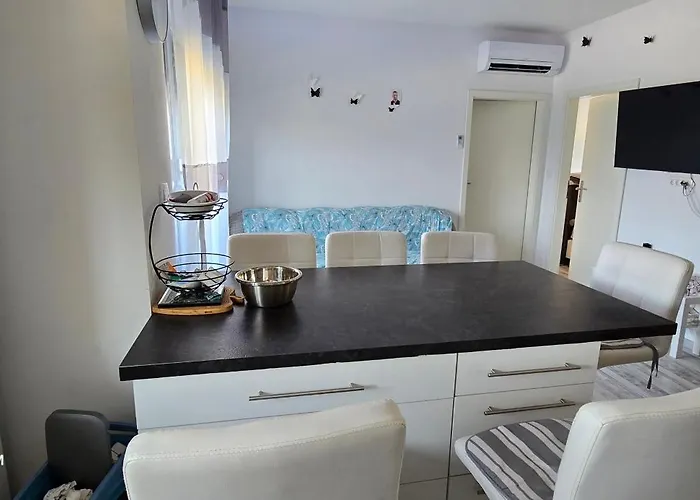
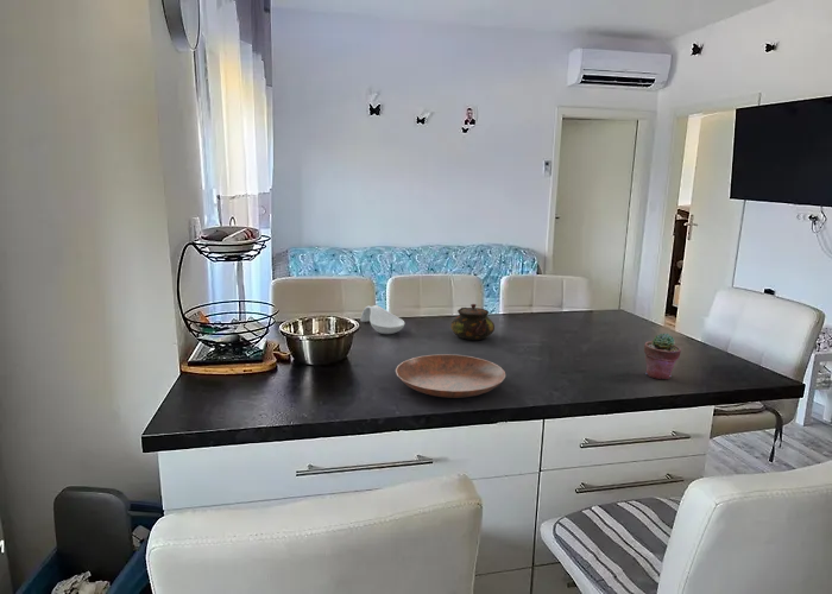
+ spoon rest [359,304,406,335]
+ teapot [449,303,496,341]
+ potted succulent [643,333,682,380]
+ bowl [395,353,506,399]
